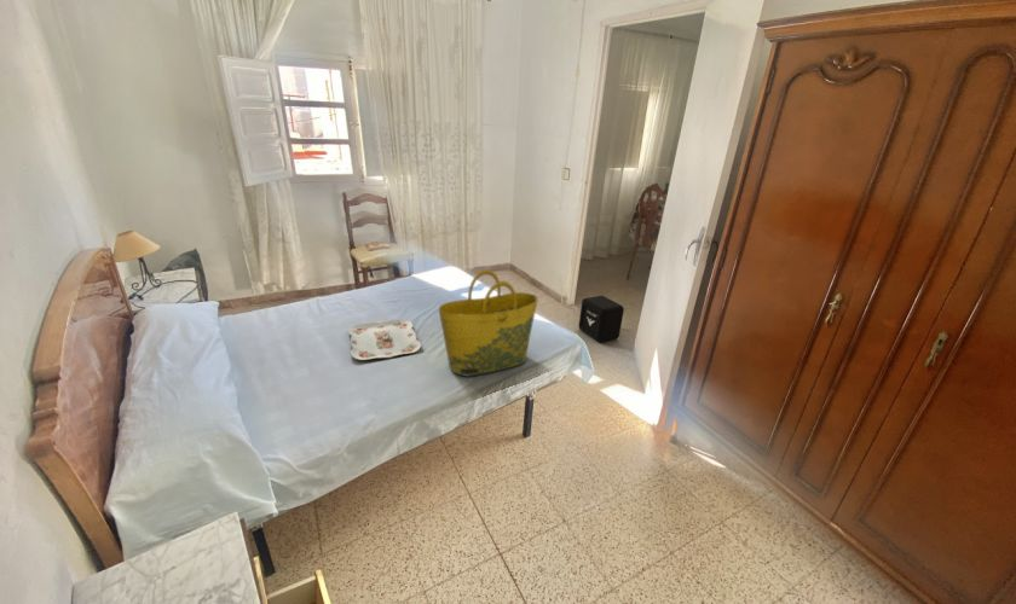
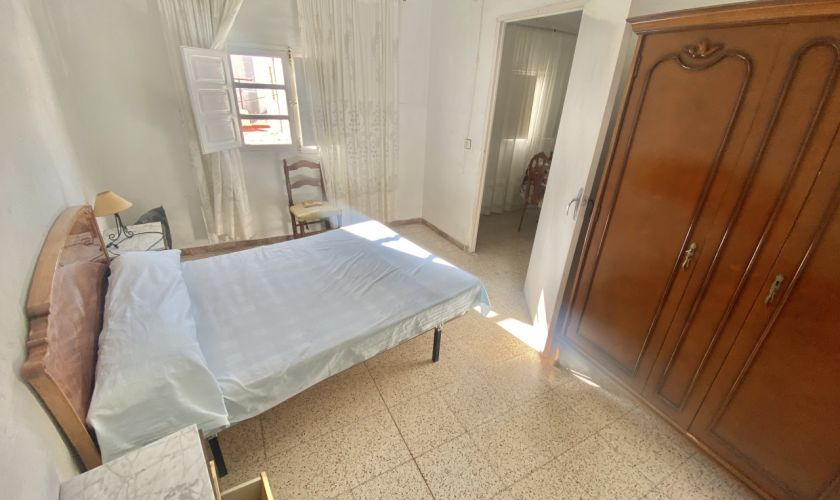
- serving tray [347,319,422,361]
- air purifier [577,295,625,343]
- tote bag [438,268,539,378]
